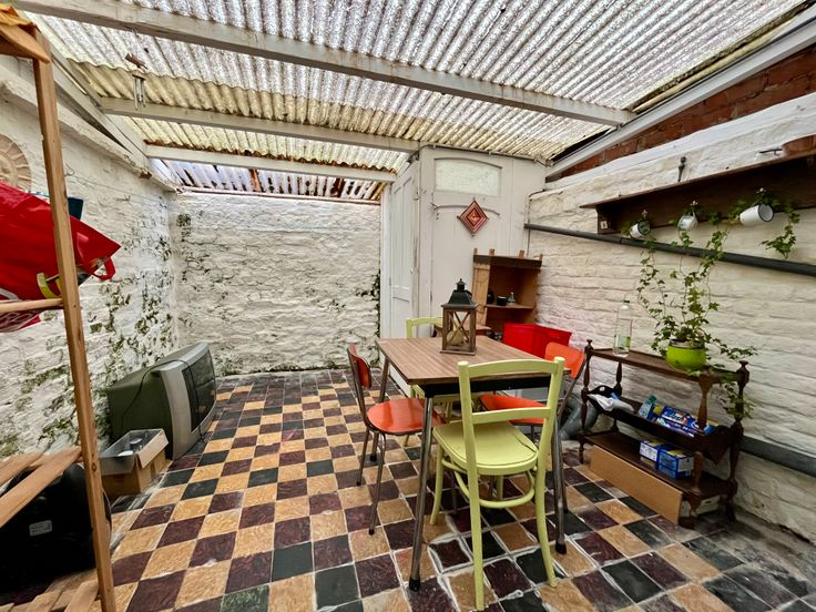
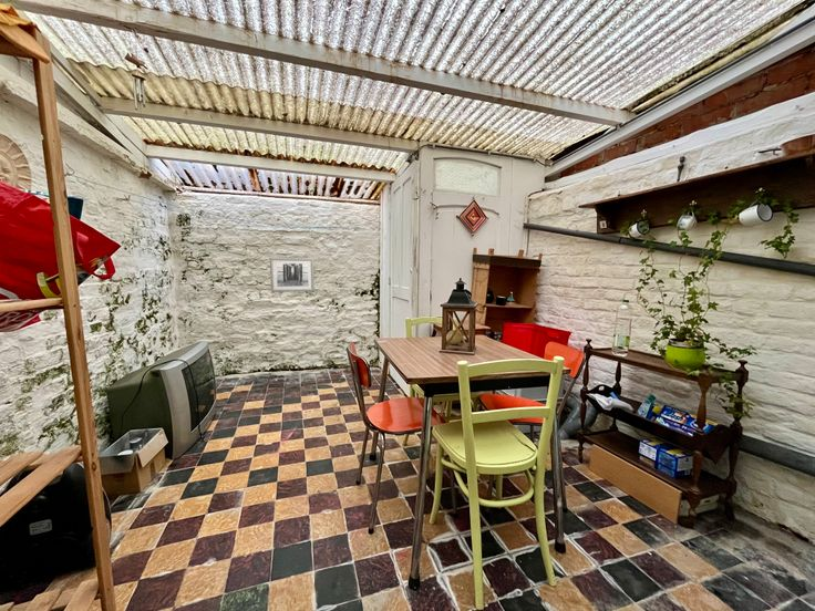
+ wall art [269,257,316,293]
